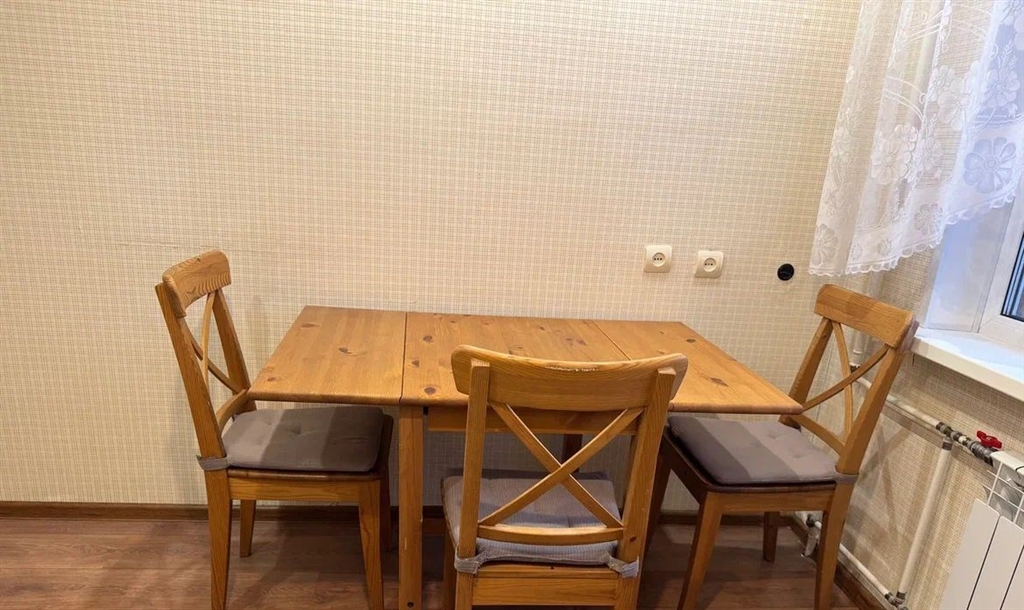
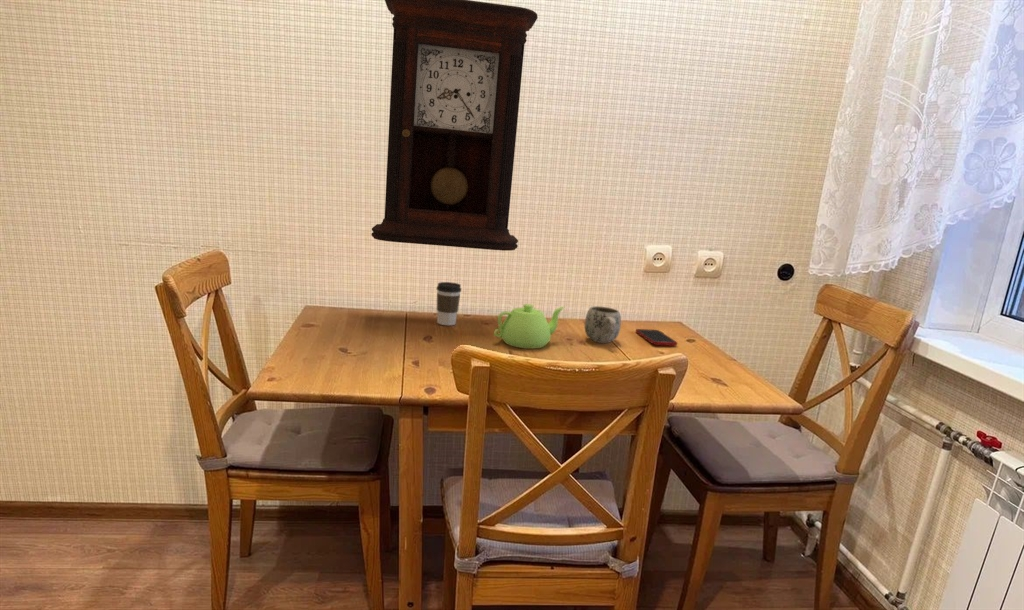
+ pendulum clock [370,0,539,252]
+ coffee cup [435,281,462,326]
+ mug [584,305,622,344]
+ cell phone [635,328,678,347]
+ teapot [493,303,565,350]
